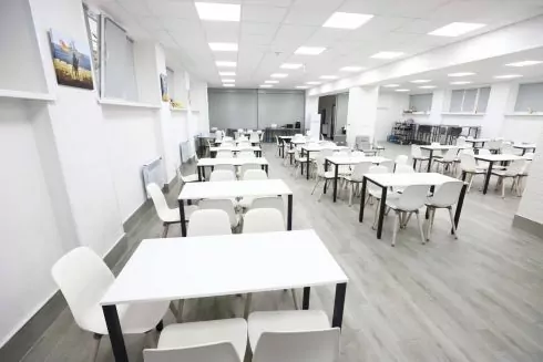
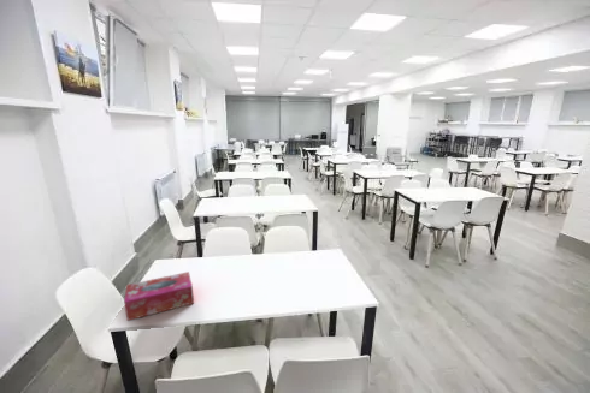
+ tissue box [123,270,195,322]
